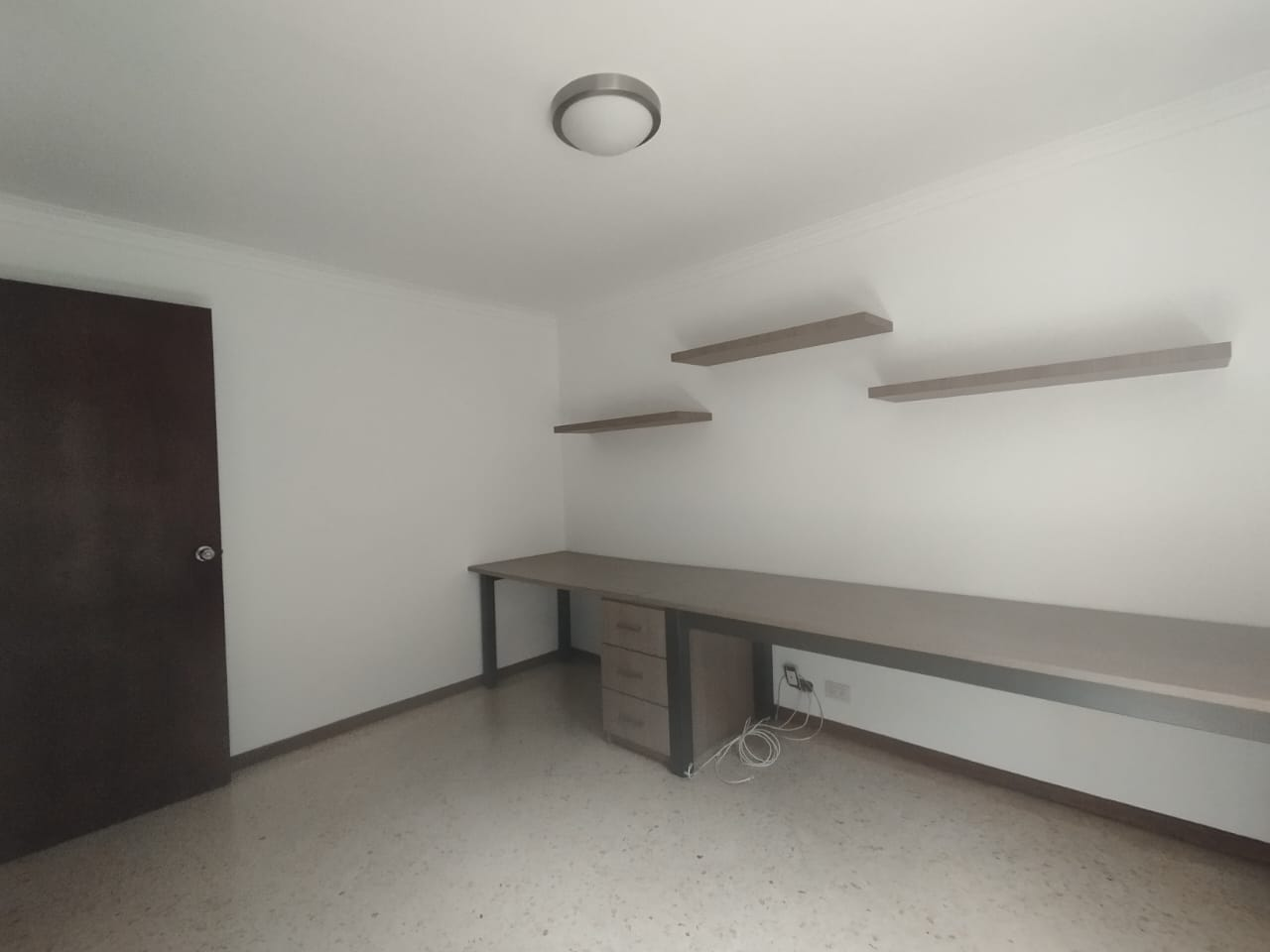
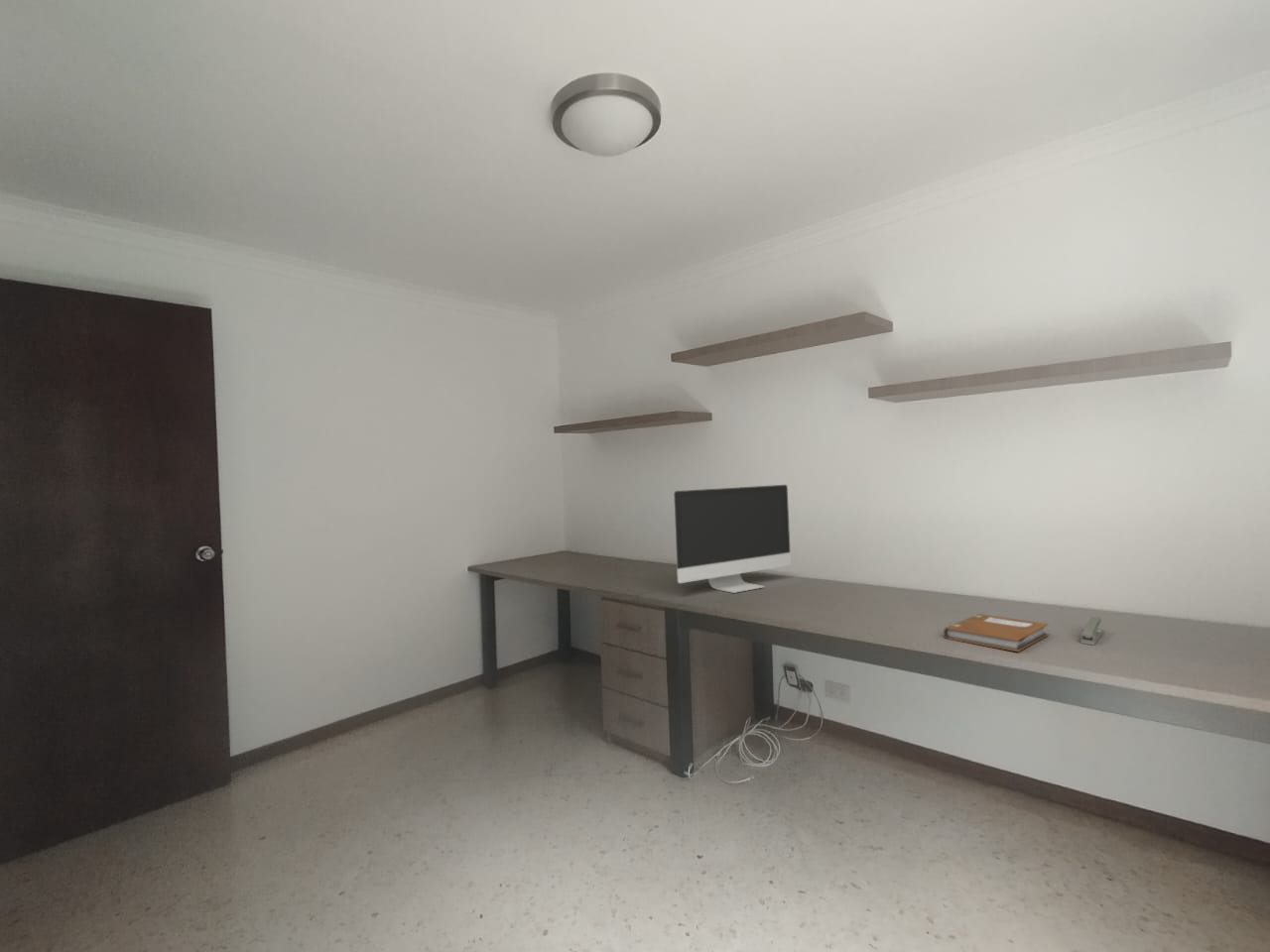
+ stapler [1080,616,1105,647]
+ computer monitor [673,484,792,594]
+ notebook [943,613,1050,653]
